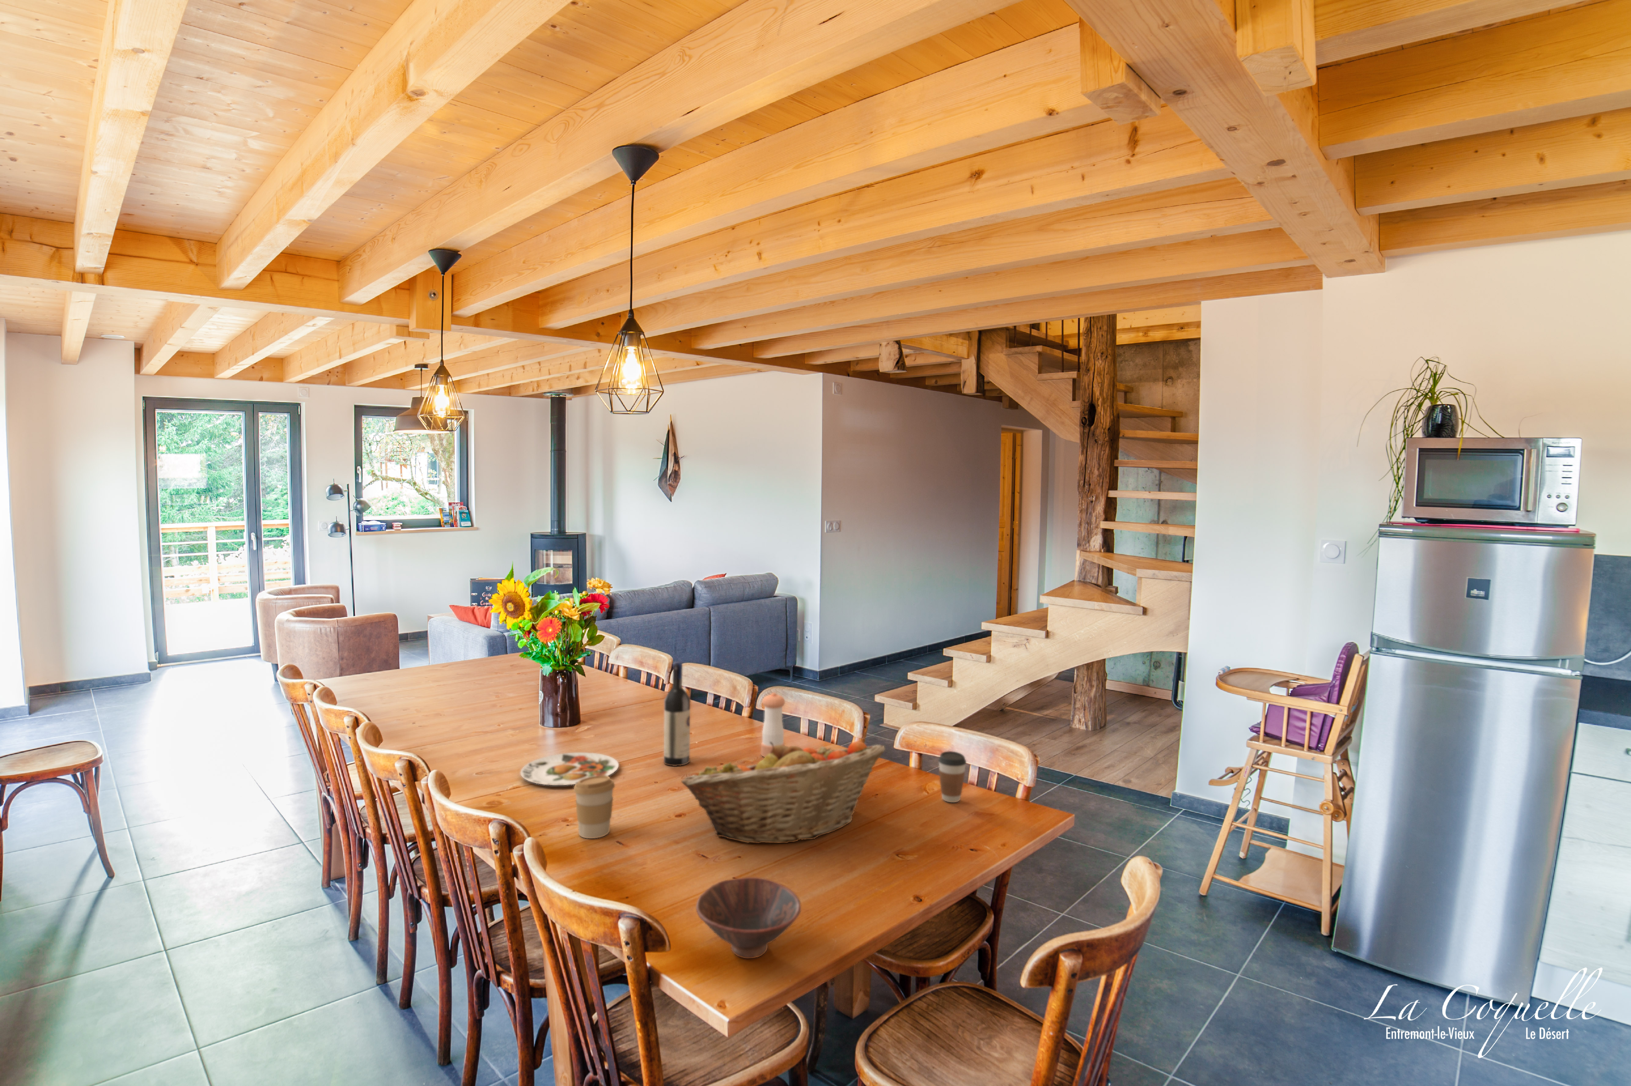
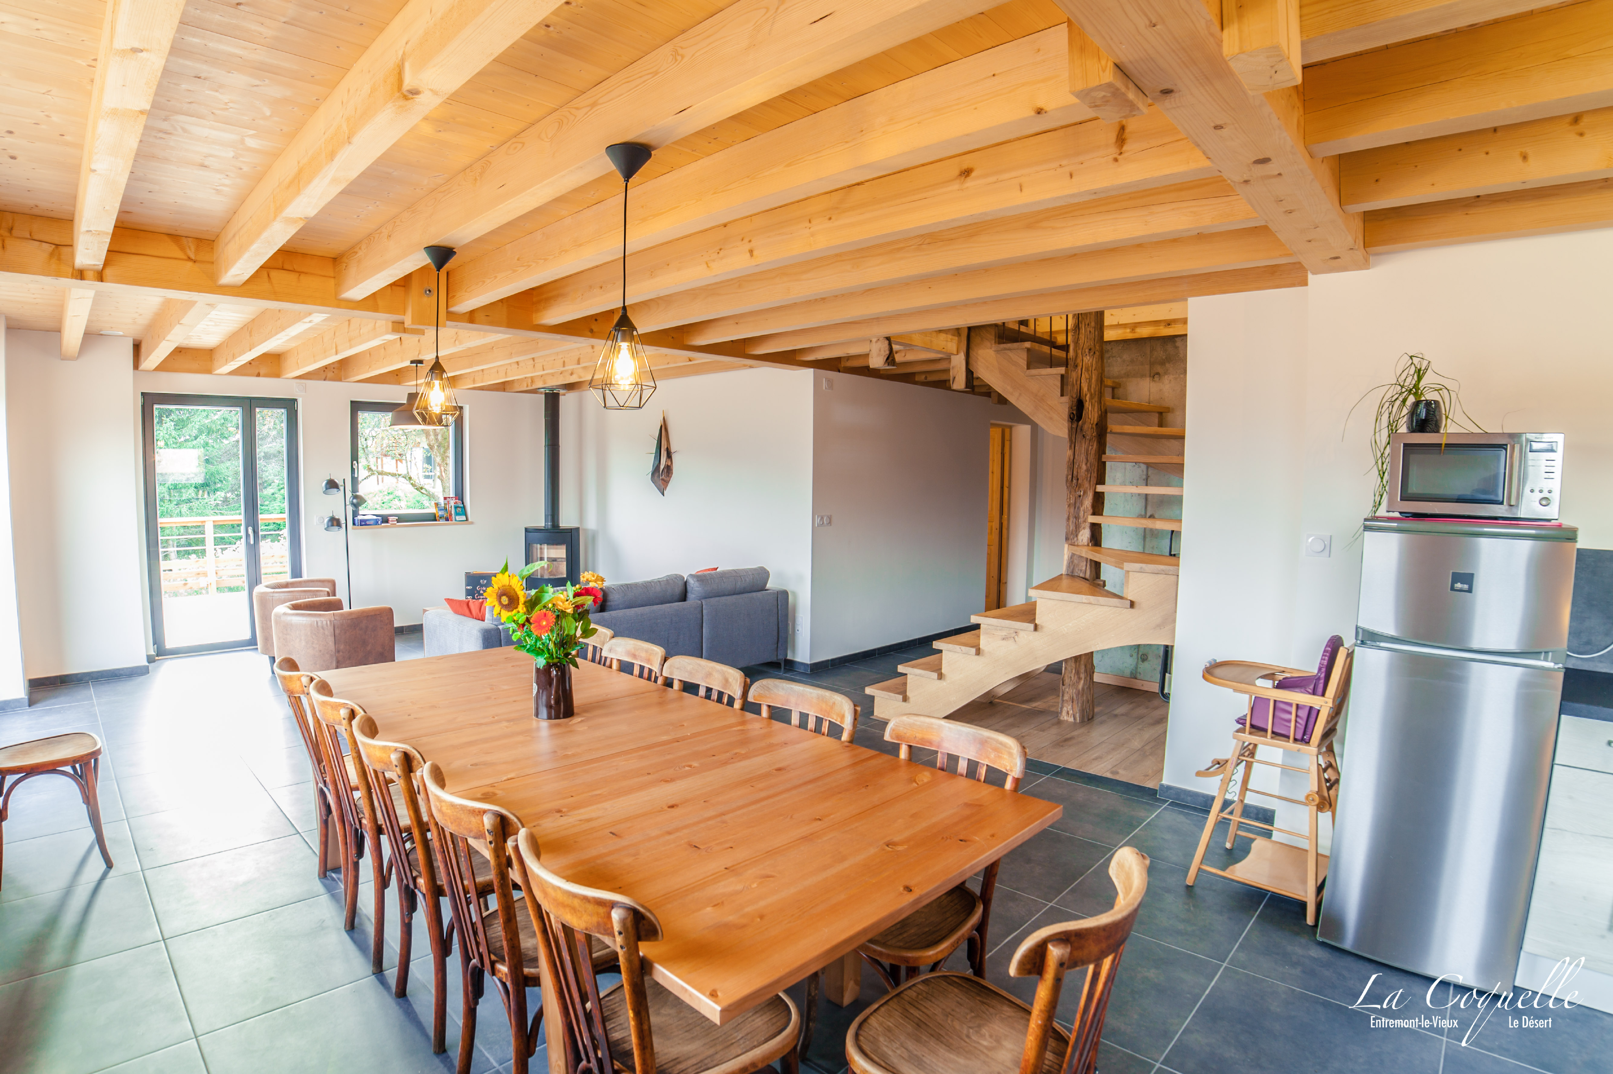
- wine bottle [663,661,691,766]
- pepper shaker [760,692,786,758]
- coffee cup [574,776,615,839]
- coffee cup [937,750,966,802]
- plate [520,751,620,785]
- bowl [696,876,802,959]
- fruit basket [682,741,885,844]
